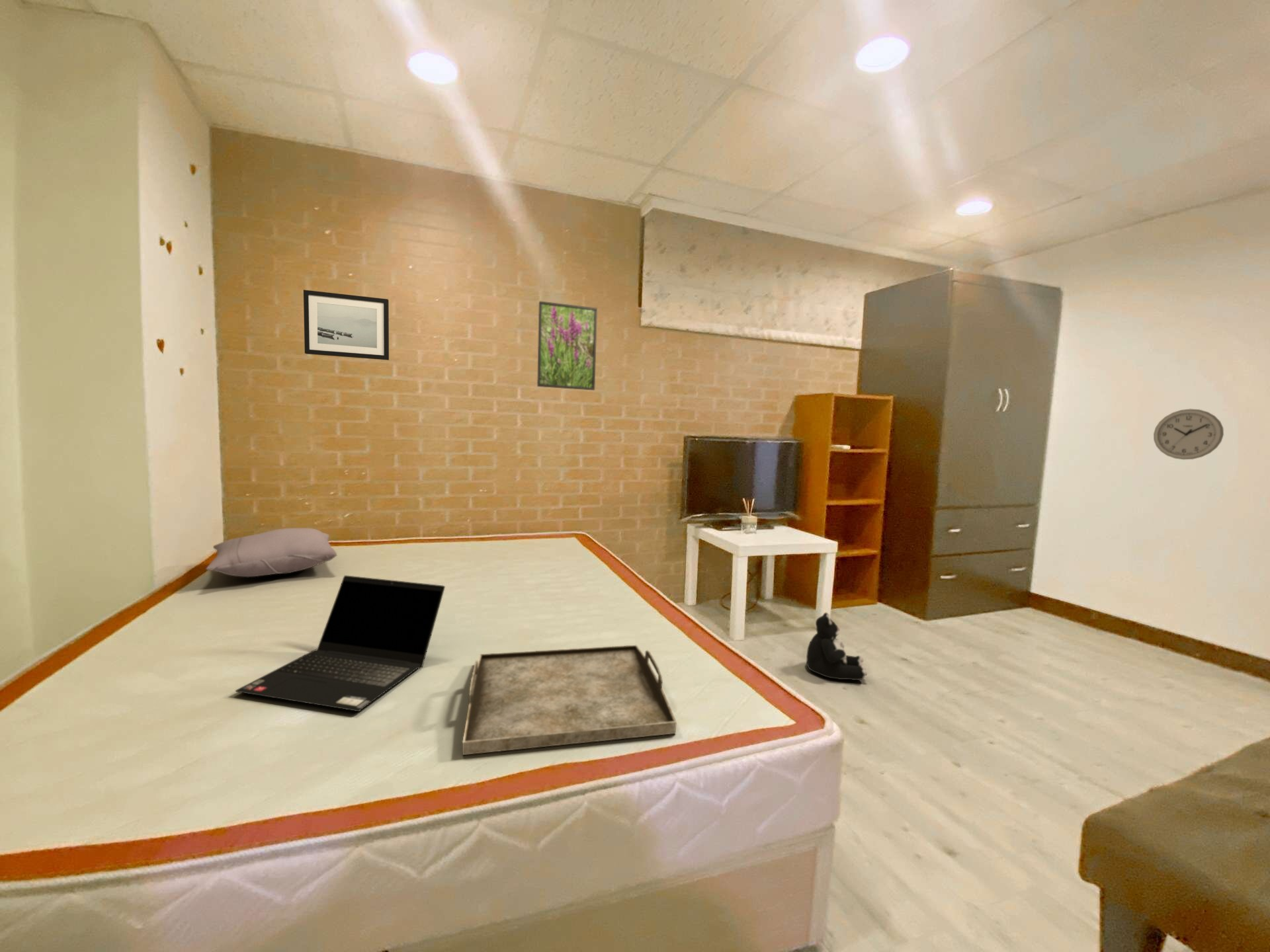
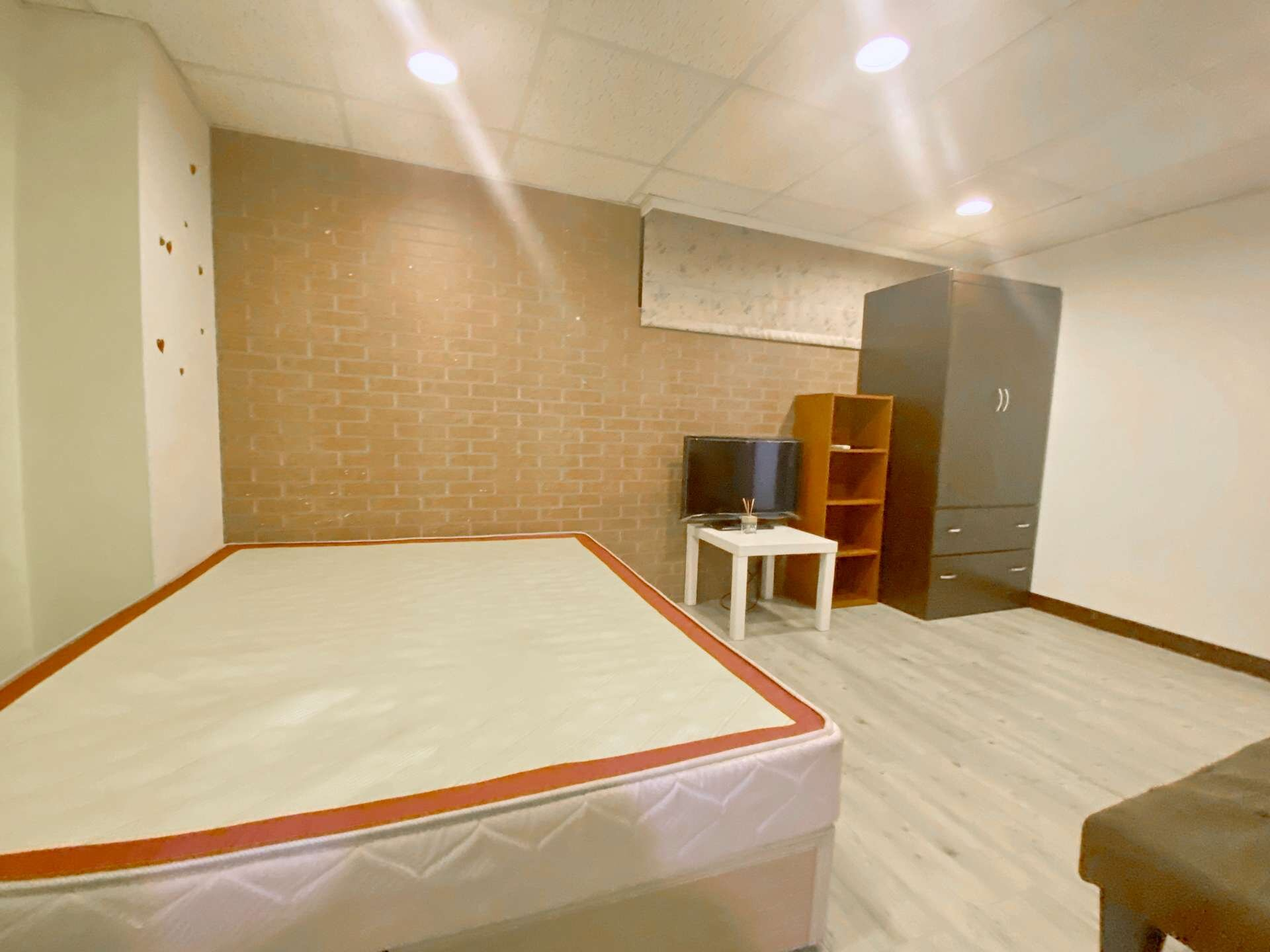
- laptop computer [235,575,446,712]
- plush toy [806,612,868,681]
- serving tray [462,645,677,756]
- pillow [205,528,338,578]
- wall clock [1153,409,1224,460]
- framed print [536,300,598,391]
- wall art [303,289,390,361]
